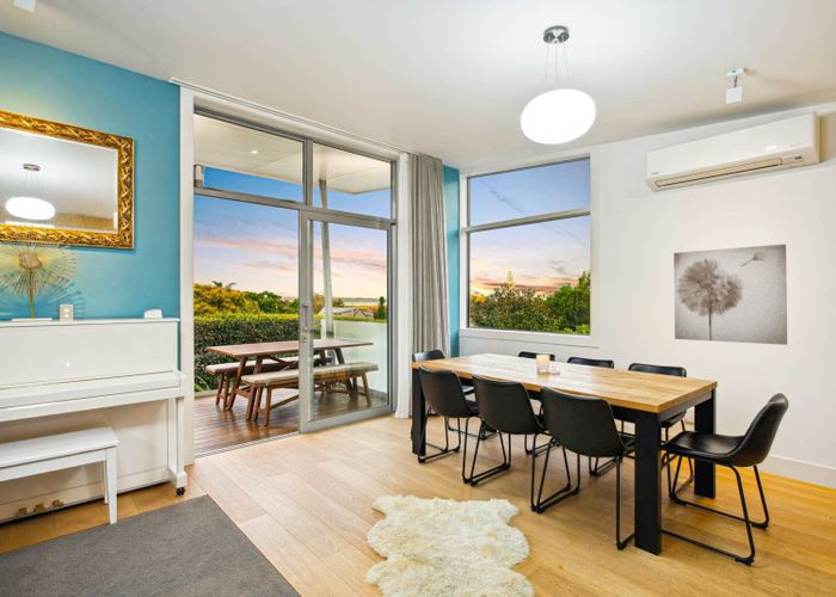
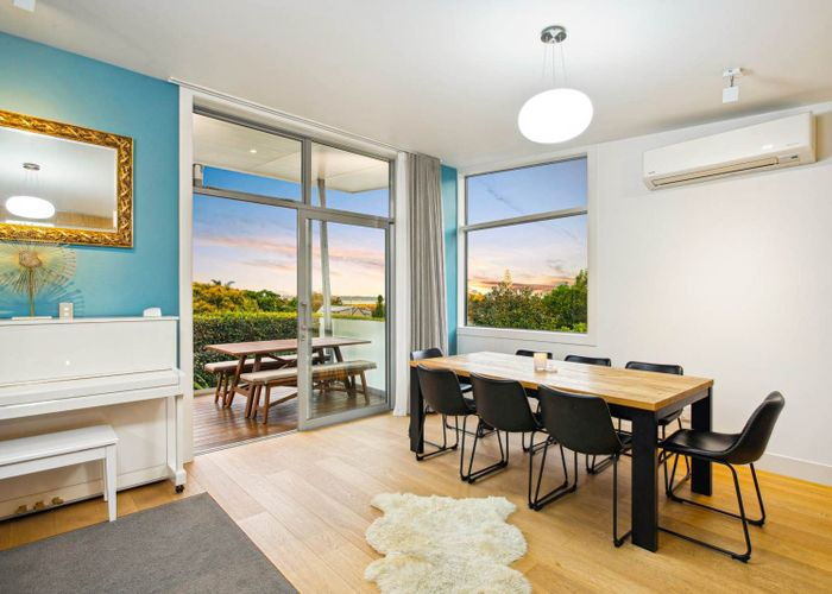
- wall art [672,244,788,346]
